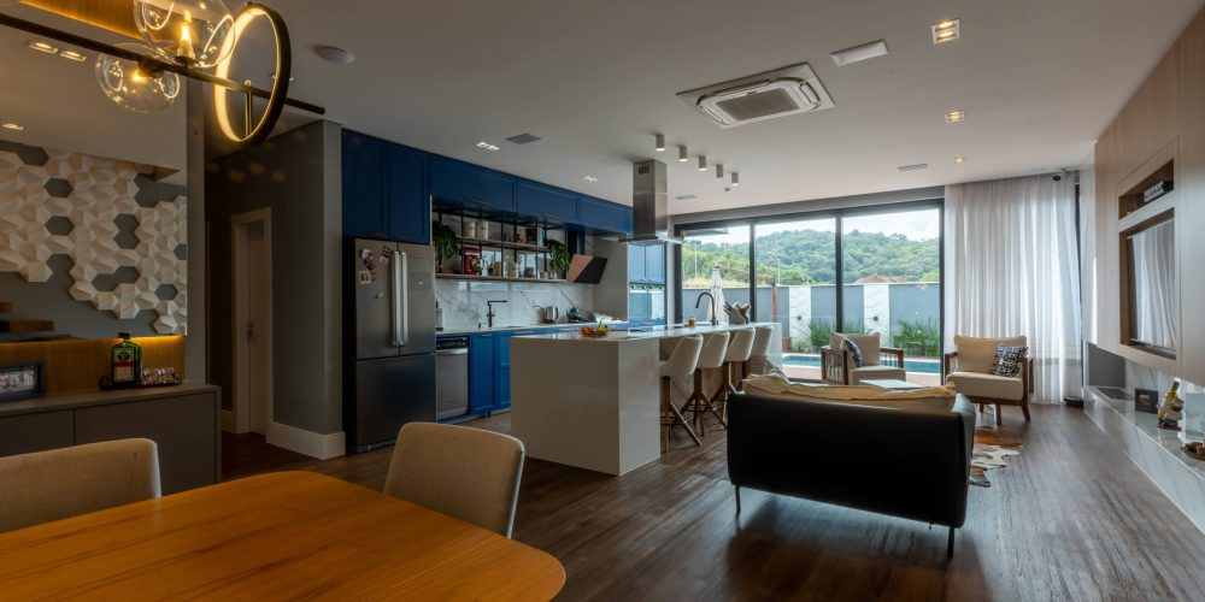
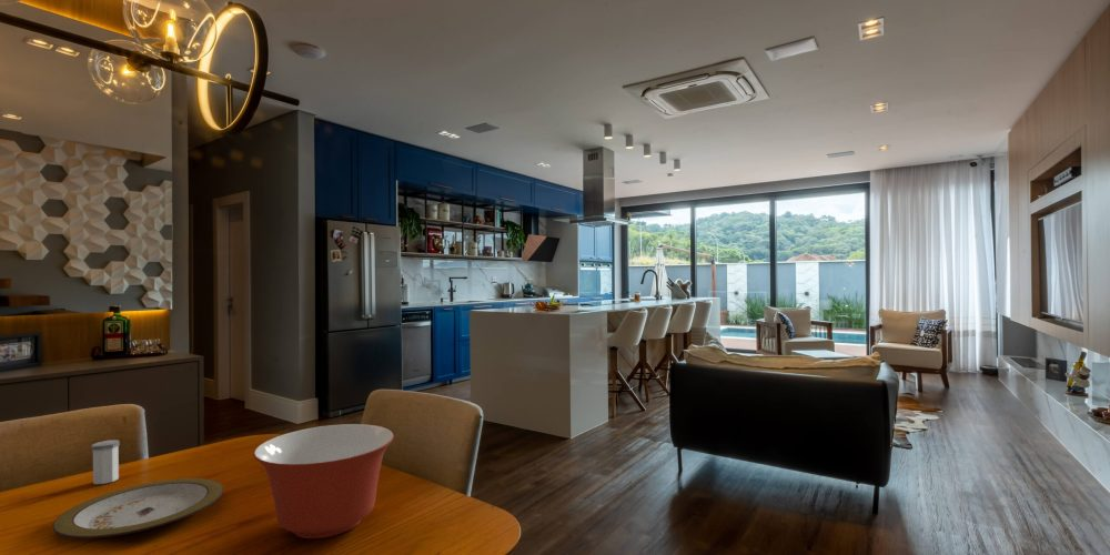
+ salt shaker [91,438,121,485]
+ mixing bowl [252,423,395,539]
+ plate [52,477,224,539]
